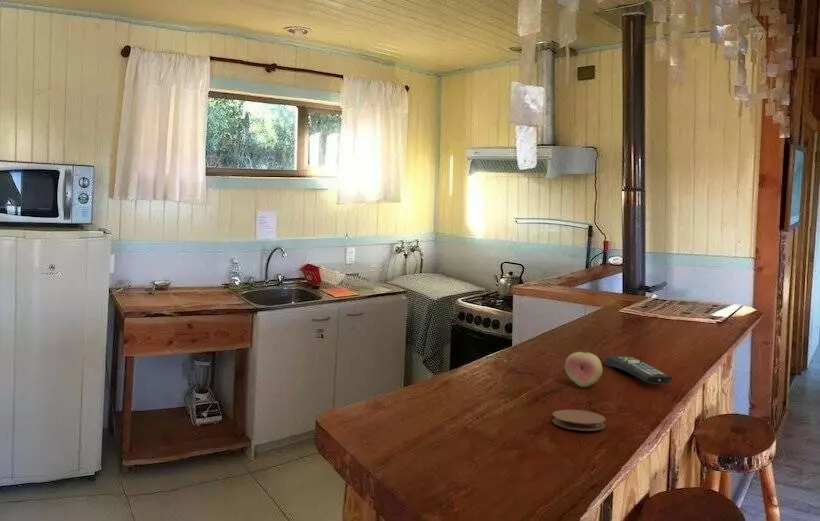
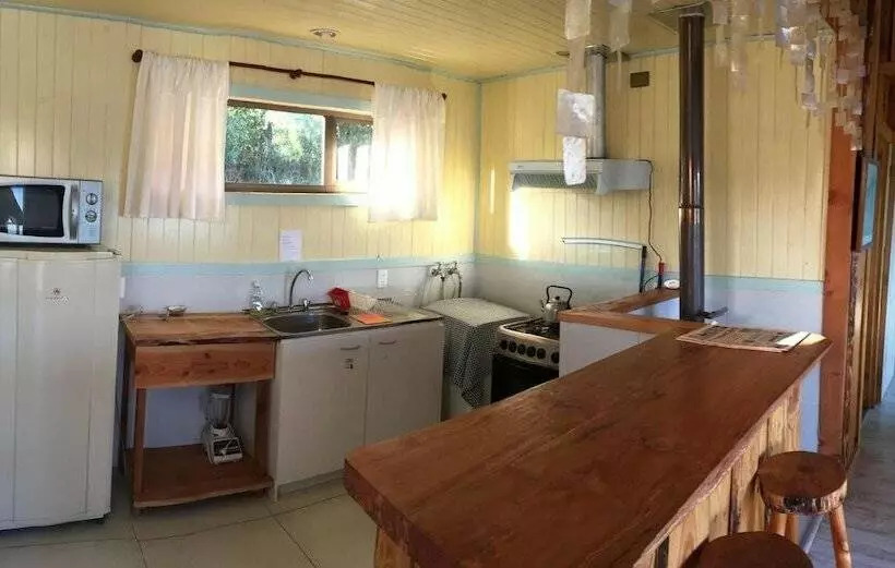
- remote control [604,355,673,385]
- fruit [564,351,603,388]
- coaster [551,409,606,432]
